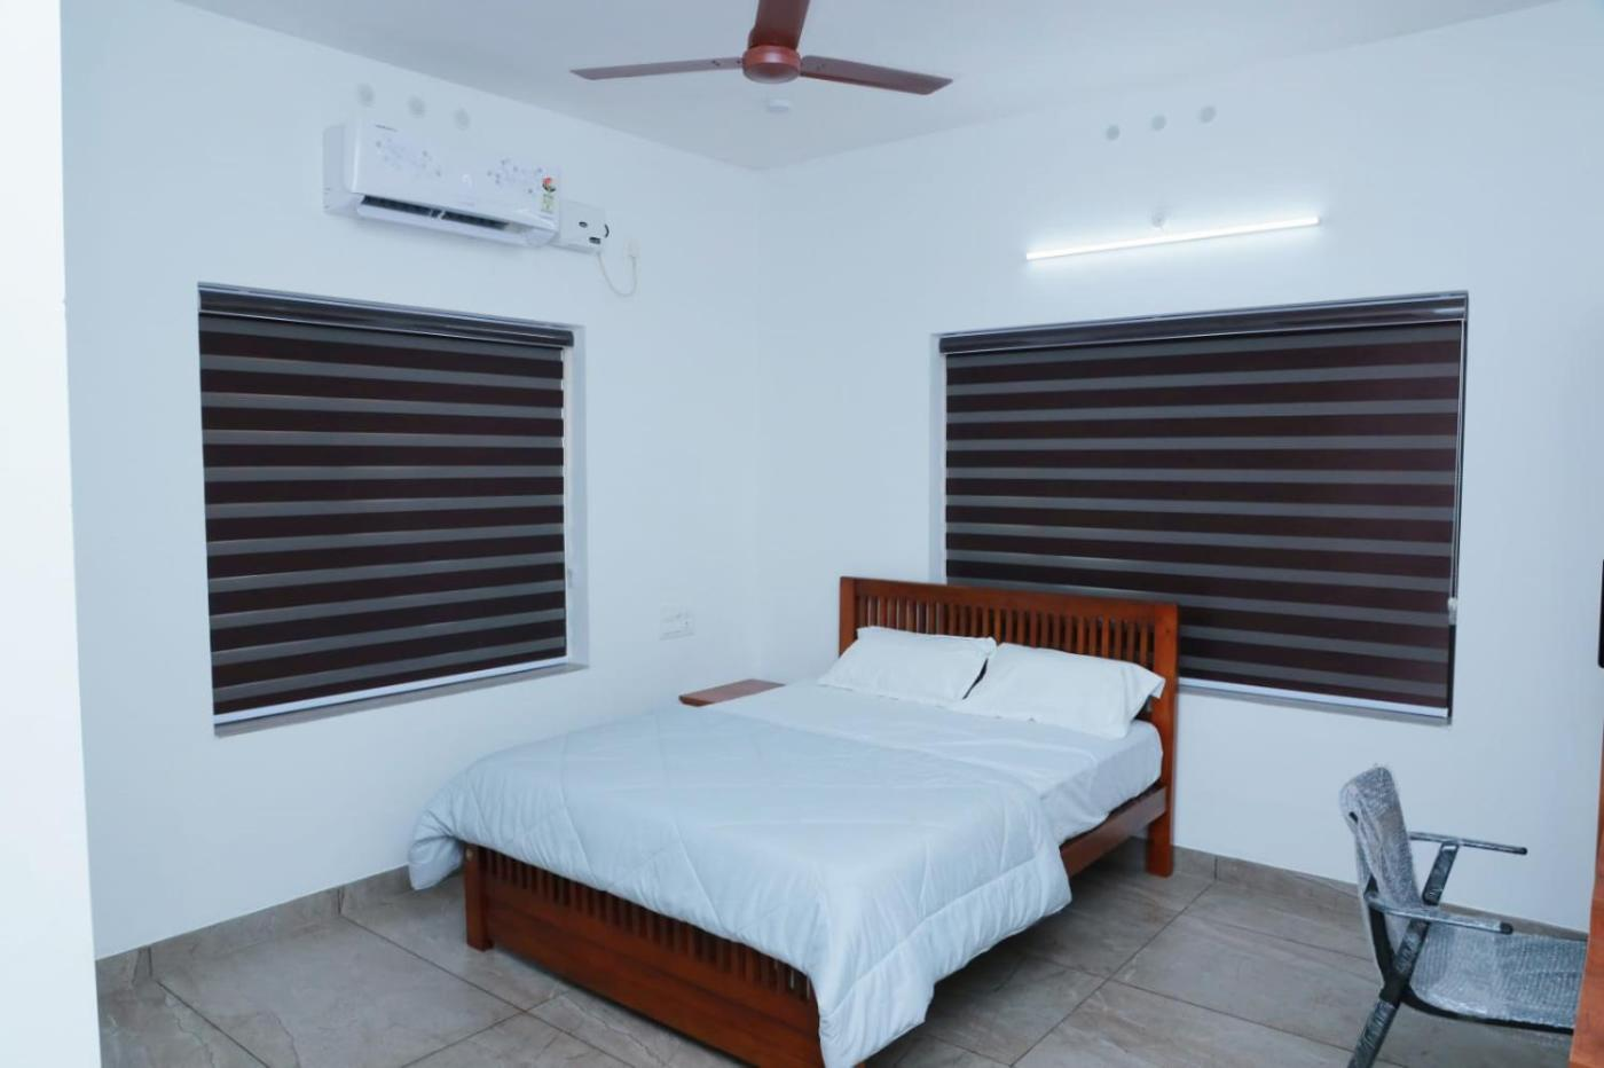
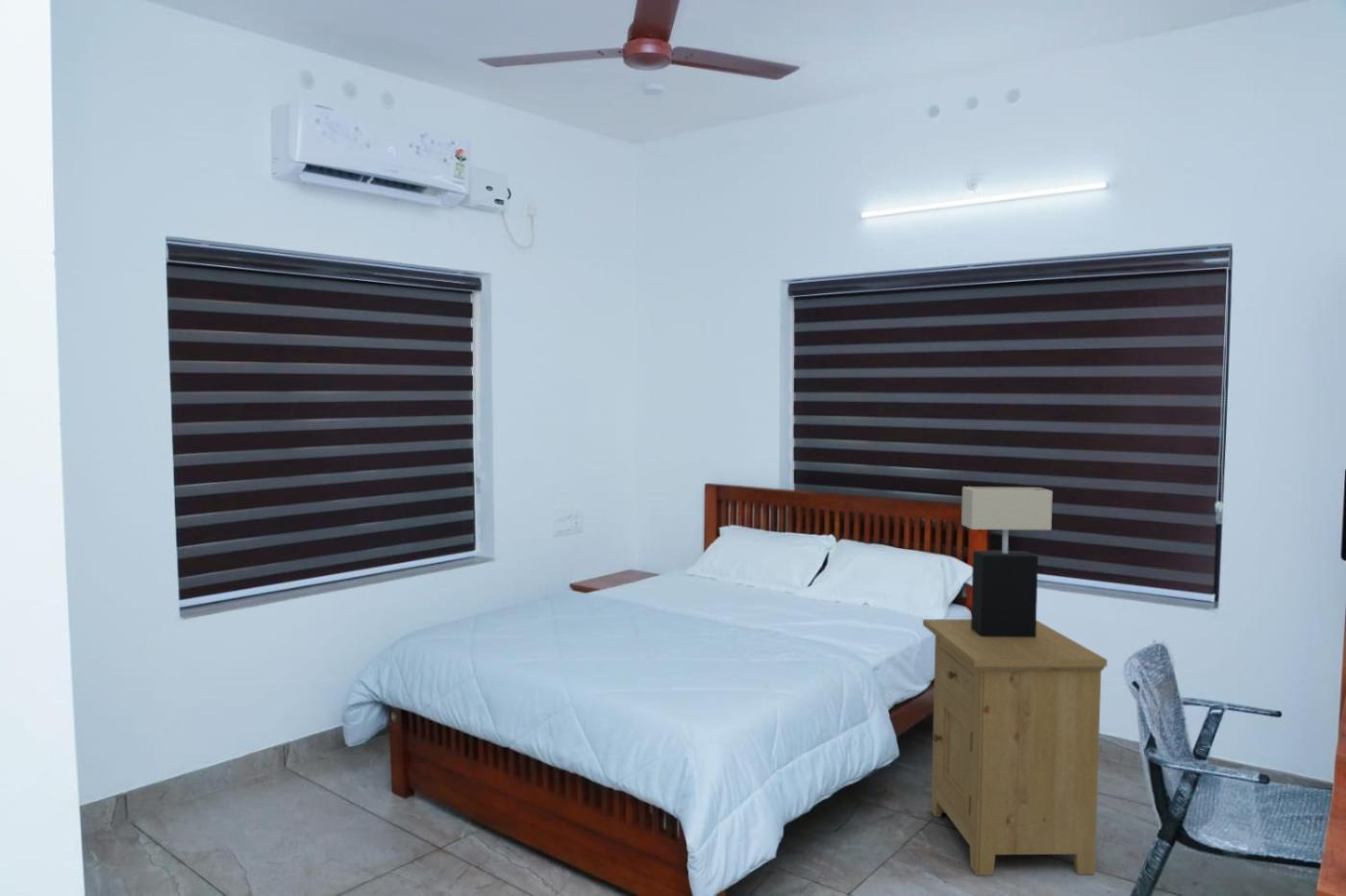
+ table lamp [960,485,1054,637]
+ nightstand [922,618,1109,876]
